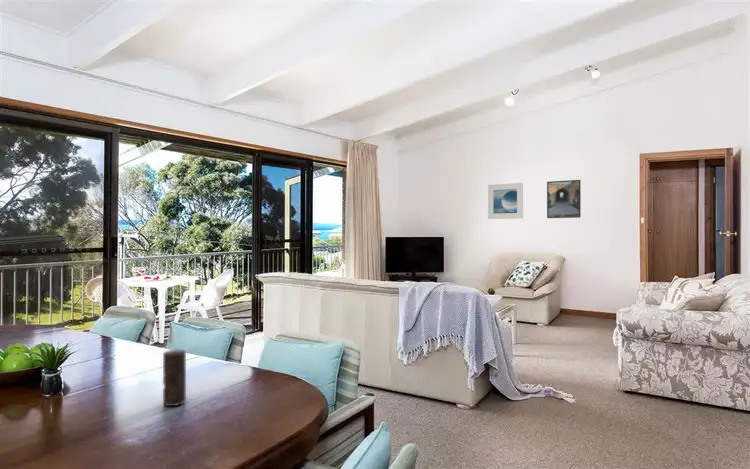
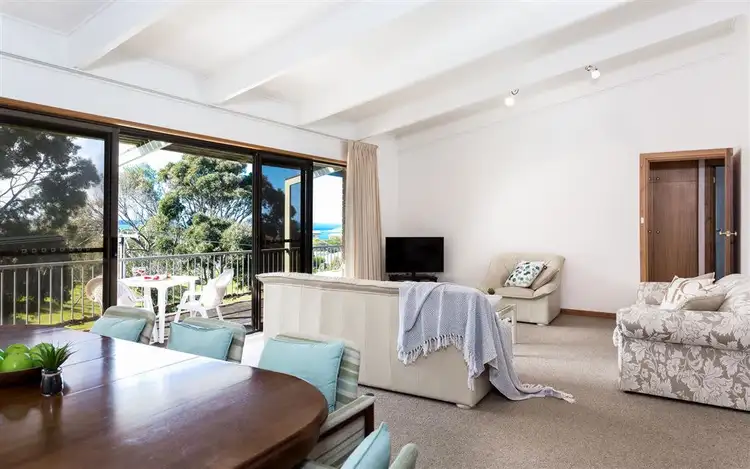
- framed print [487,182,524,220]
- candle [162,349,187,407]
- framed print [546,179,582,219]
